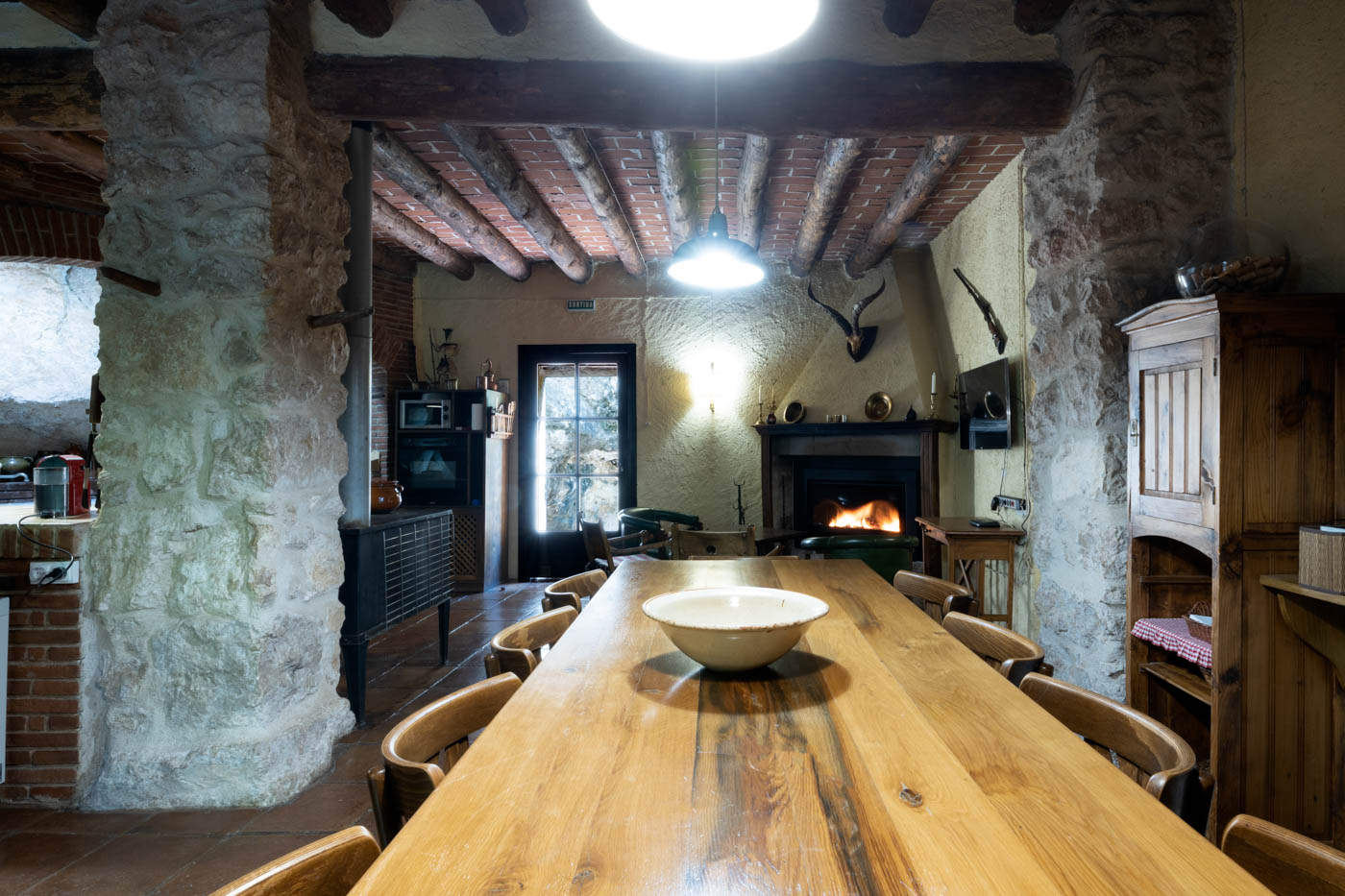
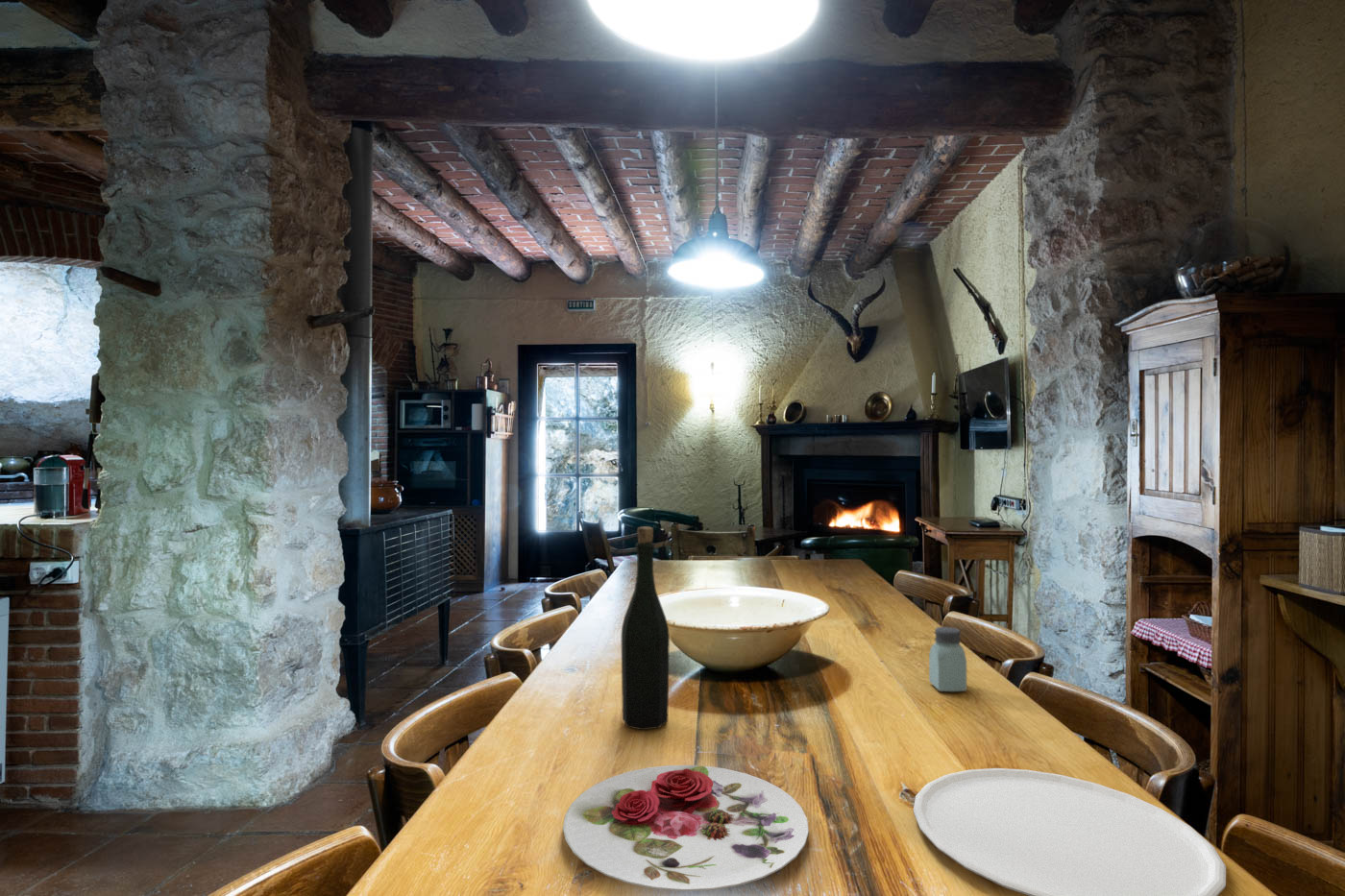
+ plate [562,764,810,892]
+ saltshaker [928,626,967,692]
+ plate [913,767,1227,896]
+ bottle [621,525,671,731]
